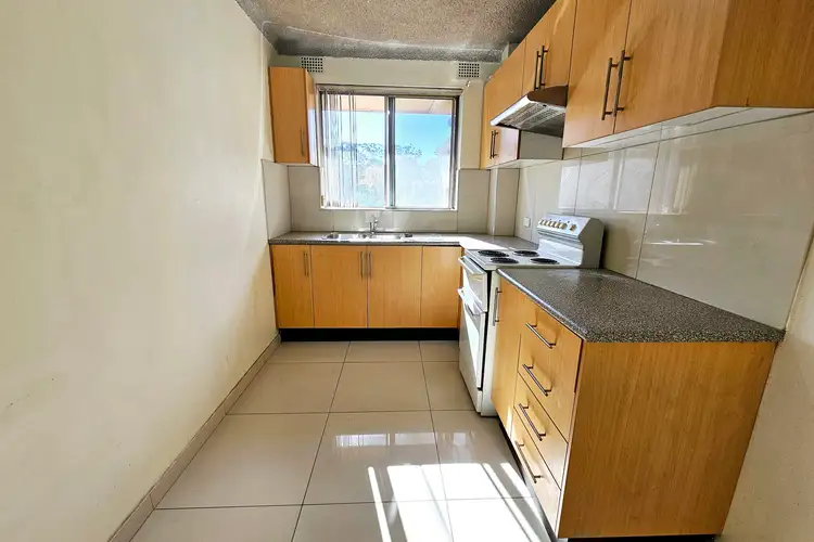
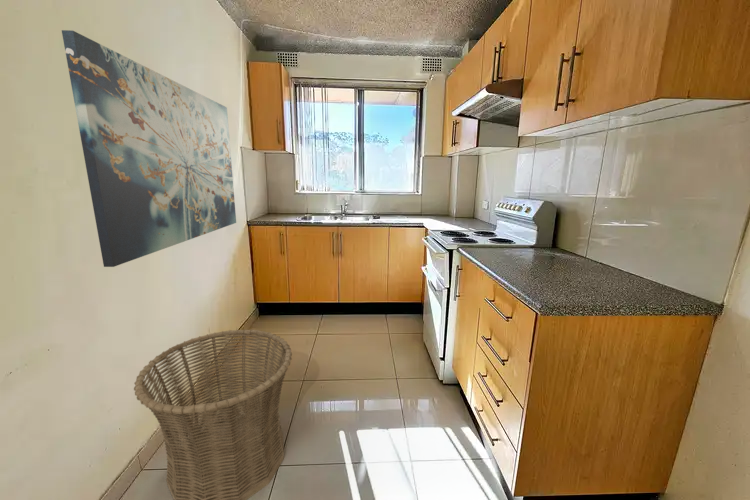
+ basket [133,328,293,500]
+ wall art [61,29,237,268]
